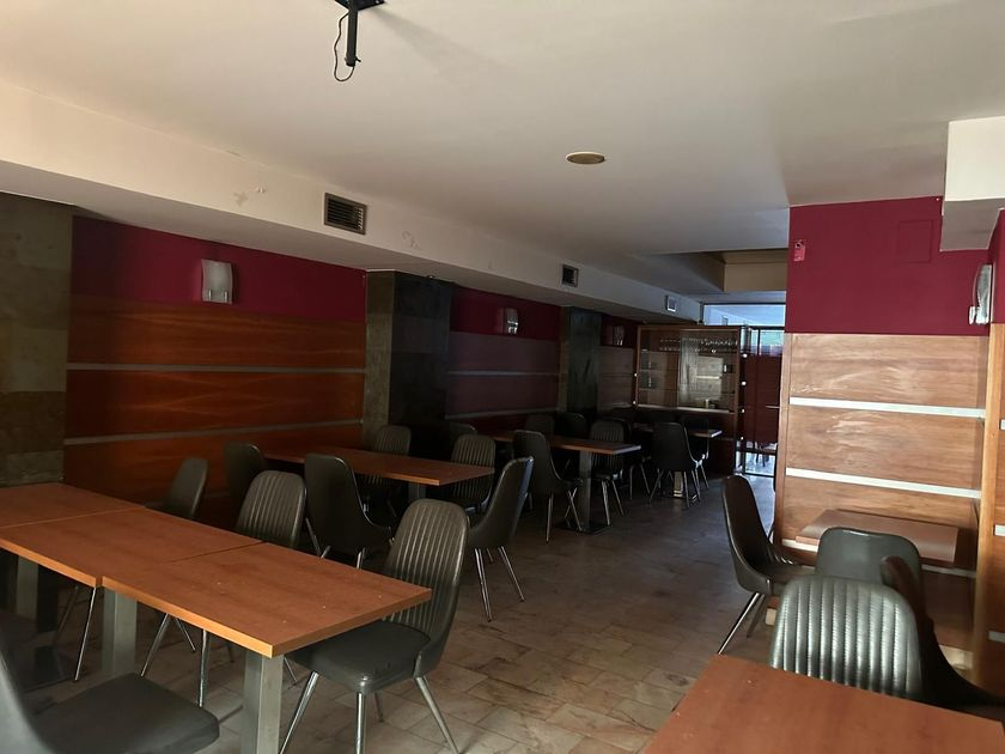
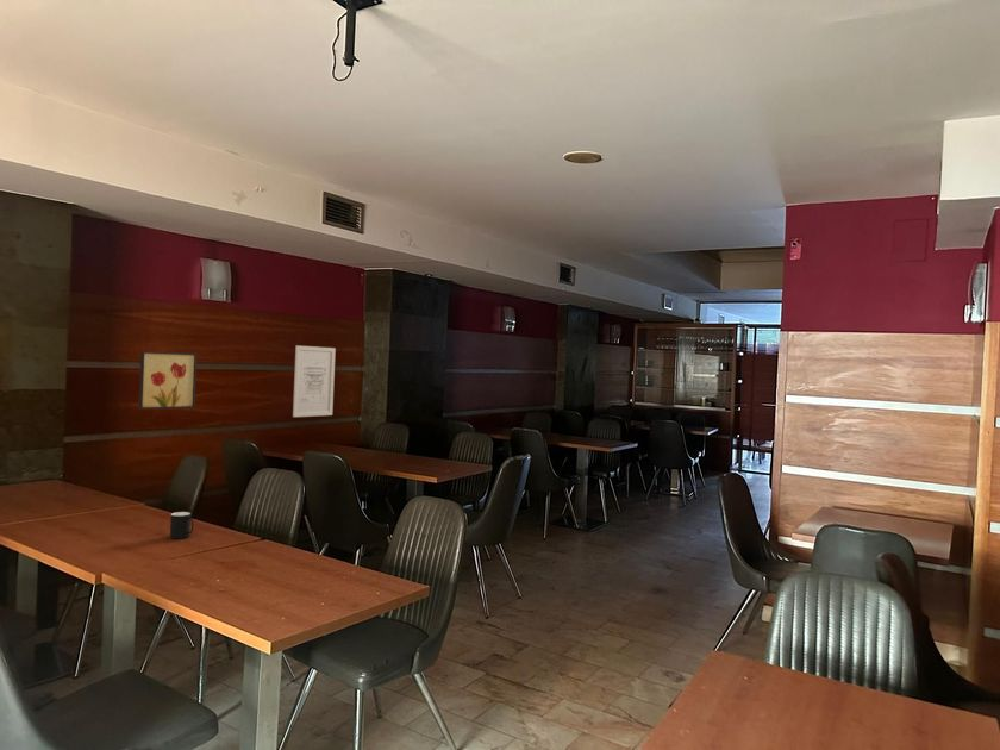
+ cup [169,511,194,539]
+ wall art [292,344,337,418]
+ wall art [138,350,198,411]
